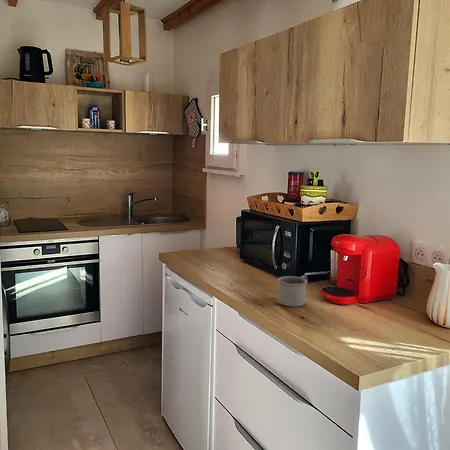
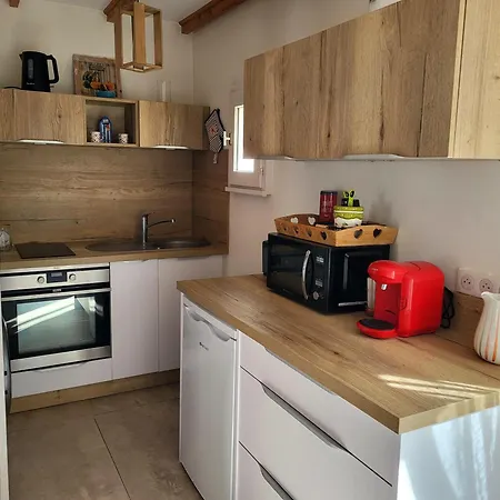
- mug [277,275,308,307]
